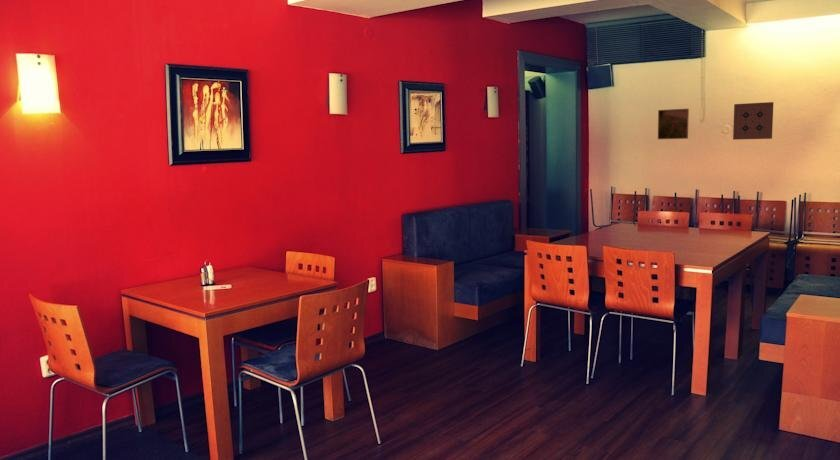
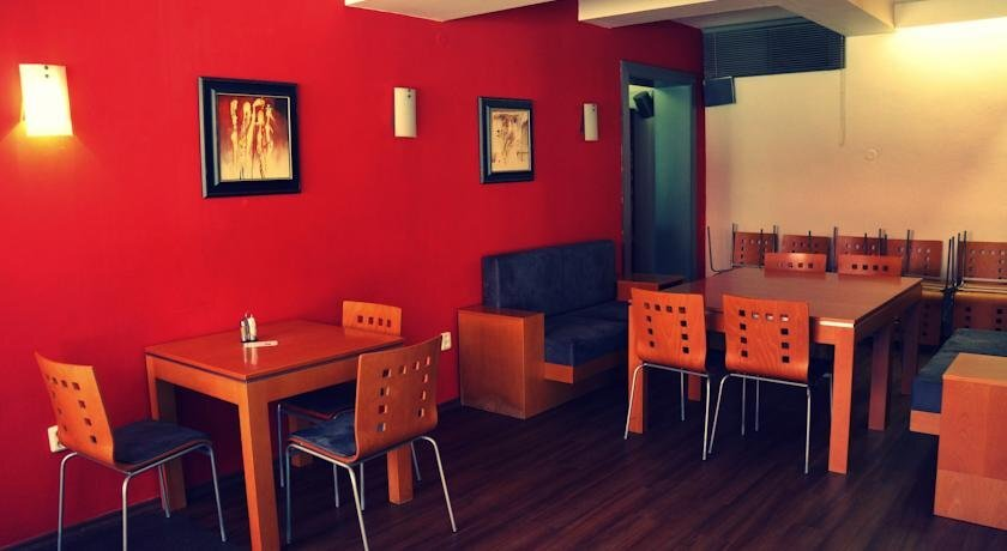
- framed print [657,108,690,140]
- wall art [732,101,774,141]
